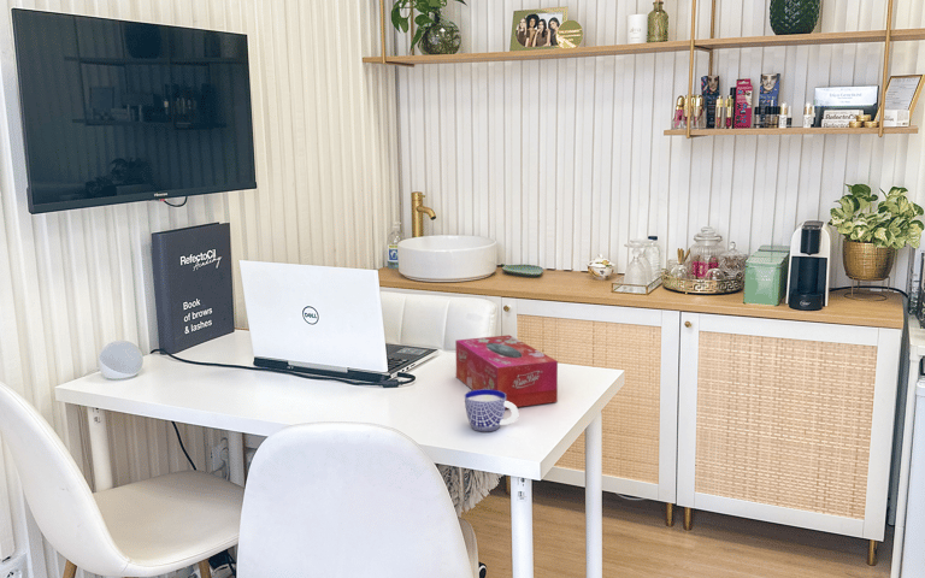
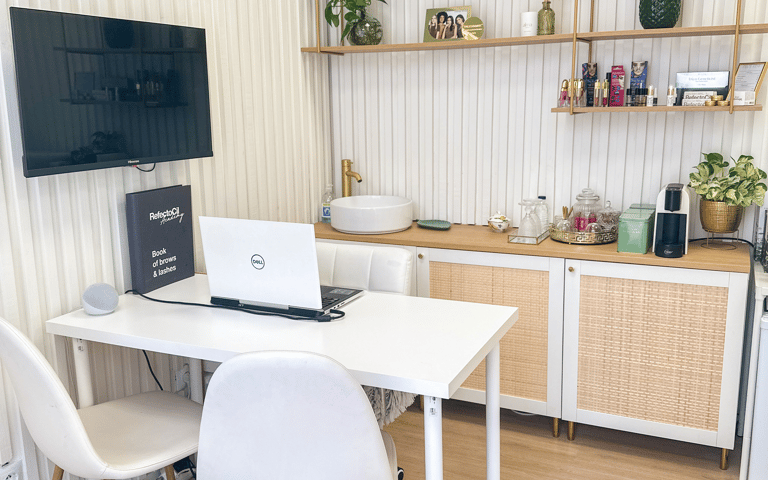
- tissue box [454,334,559,409]
- cup [464,389,520,432]
